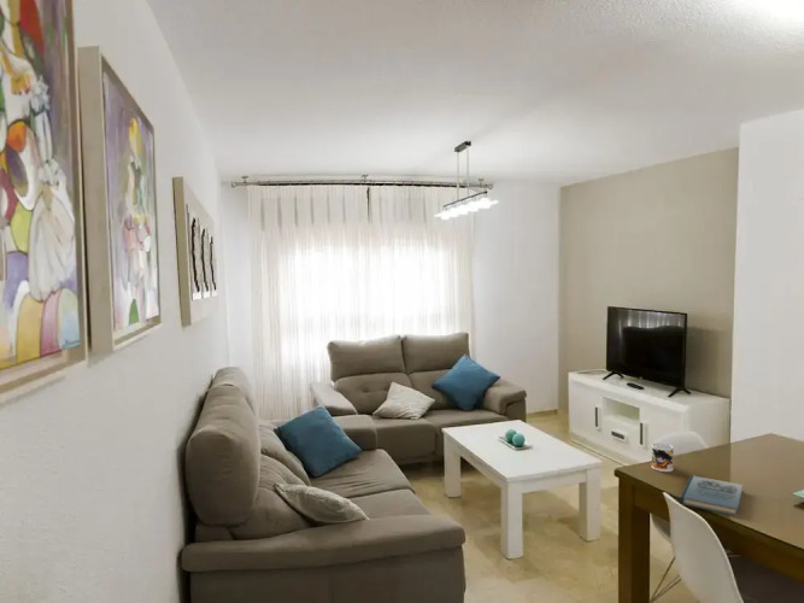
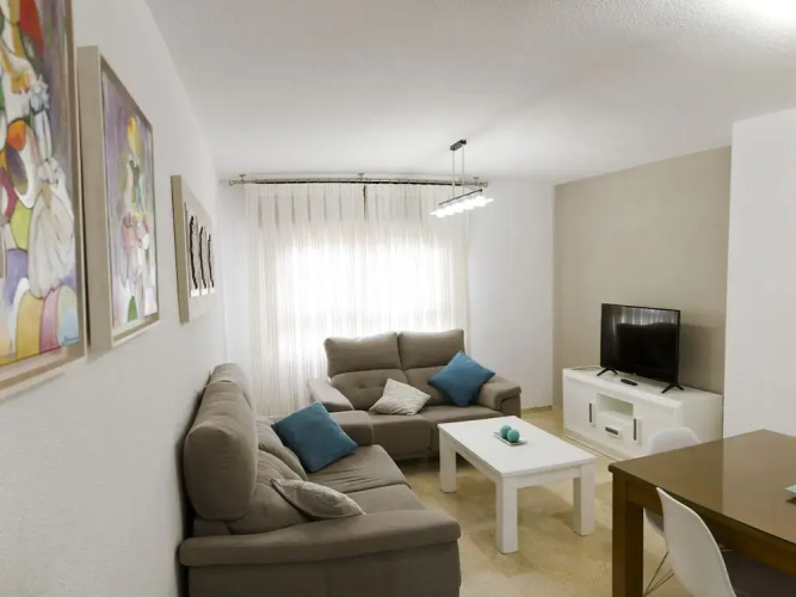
- book [679,474,744,516]
- mug [651,441,675,473]
